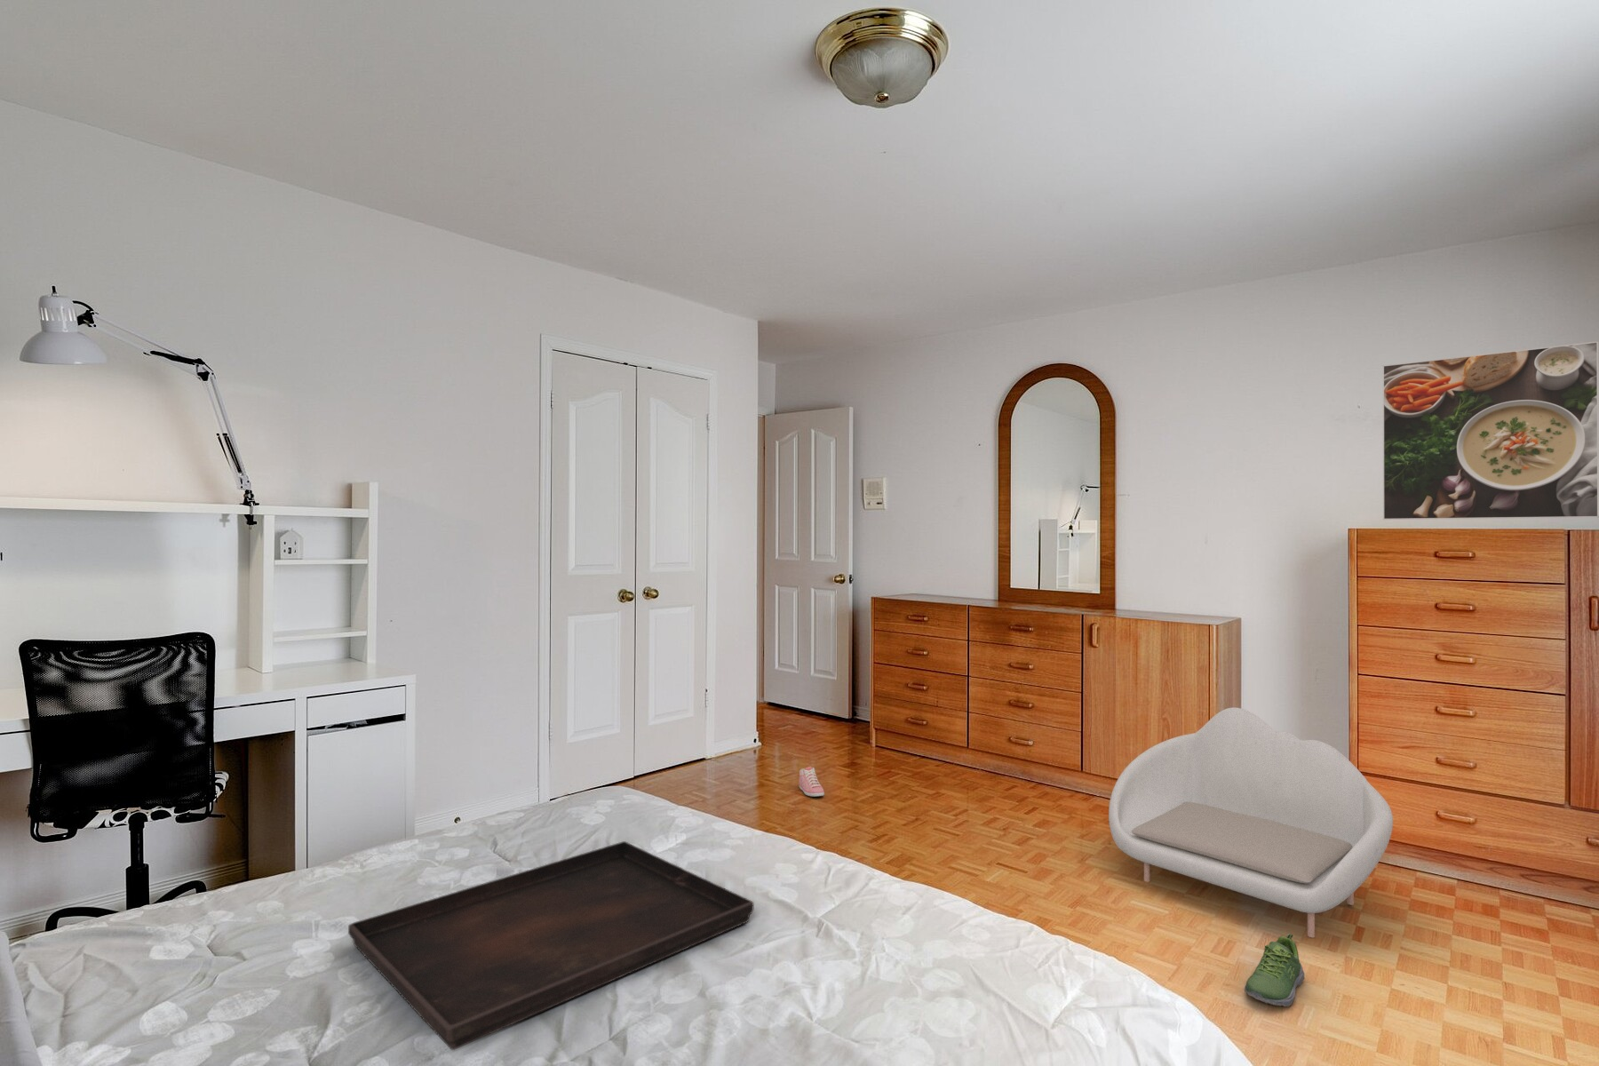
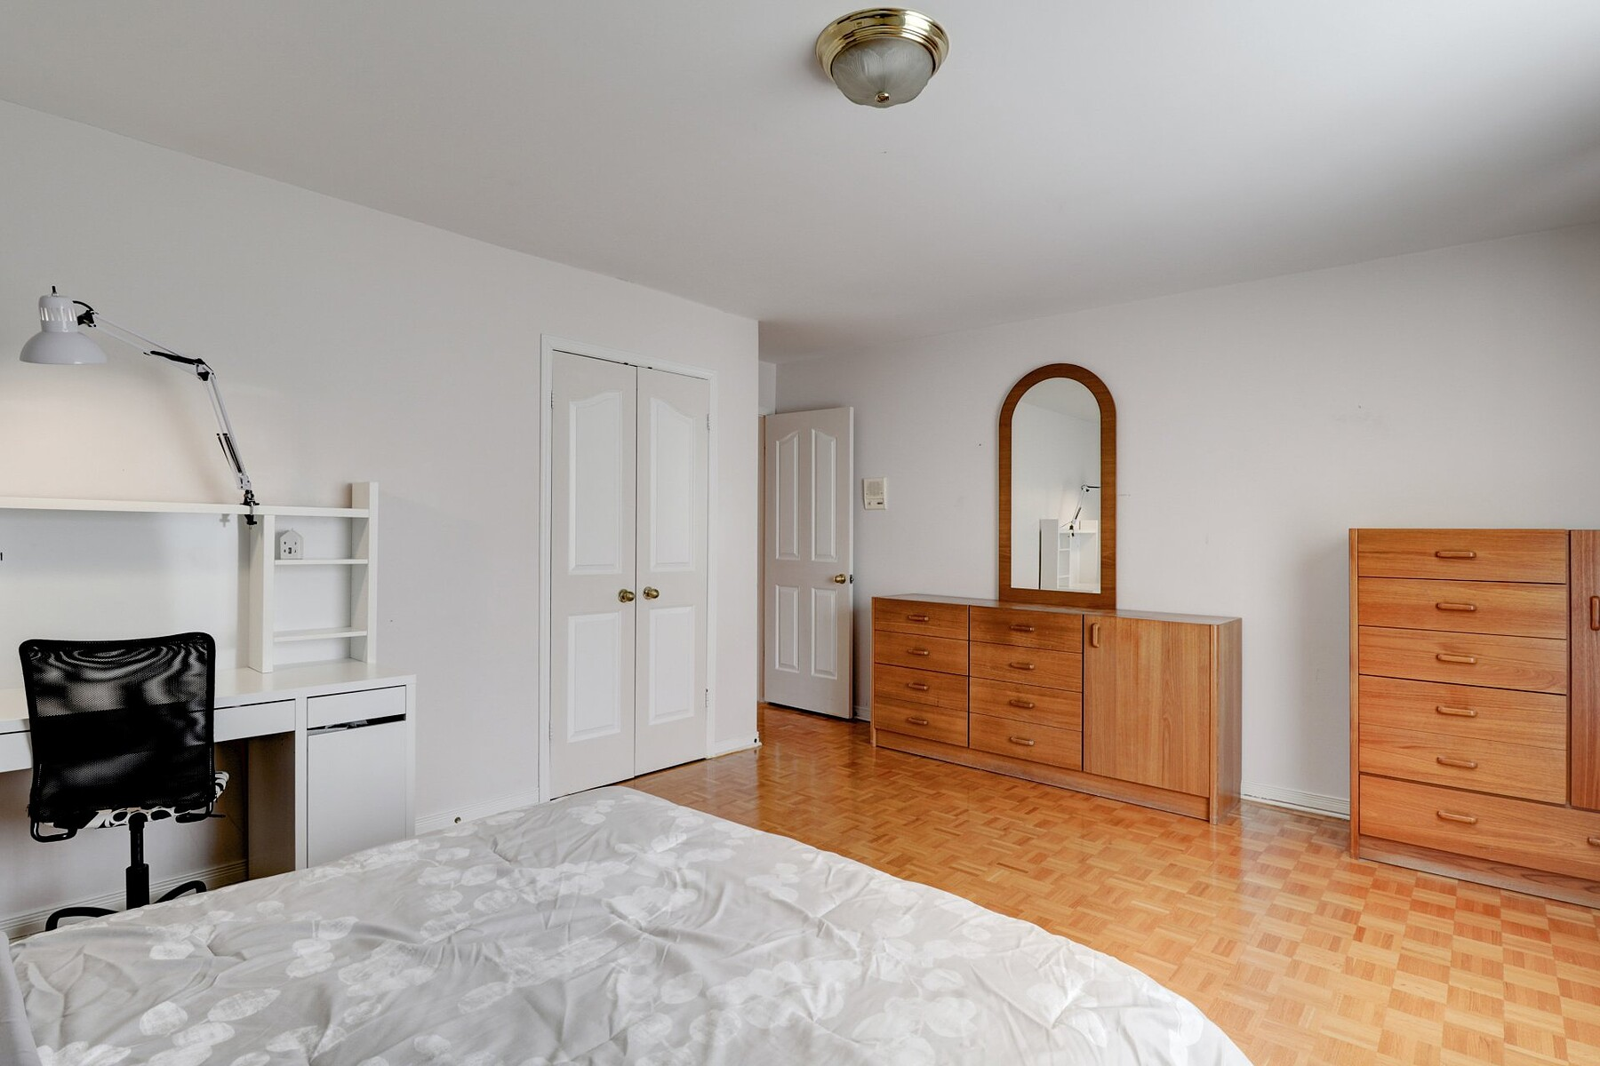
- serving tray [347,840,755,1051]
- sneaker [798,766,826,797]
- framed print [1382,340,1599,521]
- armchair [1108,707,1394,938]
- shoe [1243,933,1305,1008]
